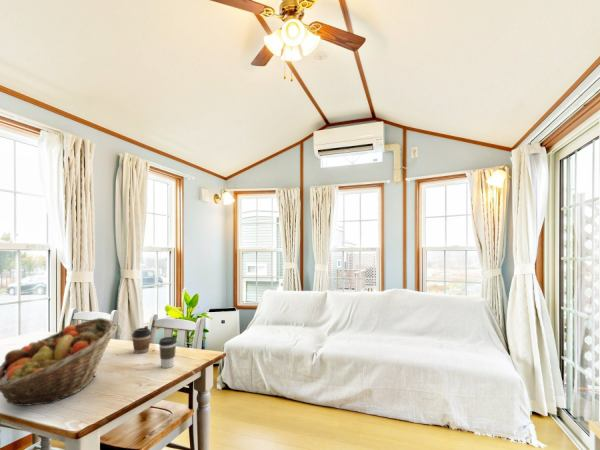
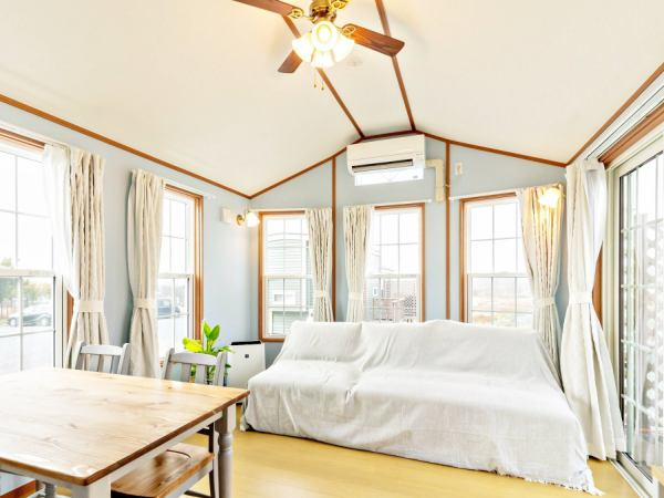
- fruit basket [0,317,119,407]
- coffee cup [158,336,177,369]
- coffee cup [131,325,152,354]
